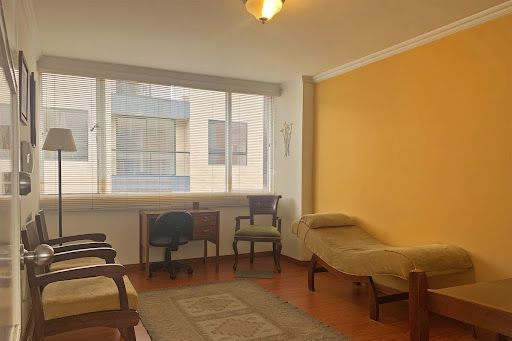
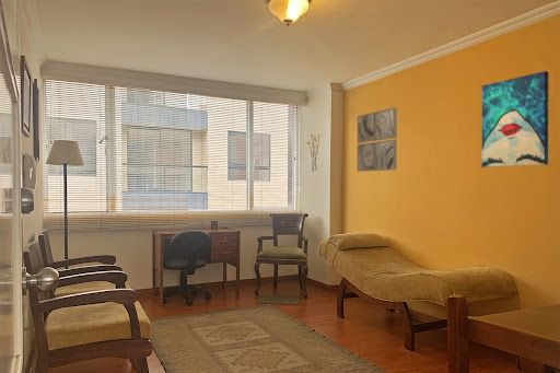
+ wall art [481,70,549,168]
+ wall art [357,106,398,173]
